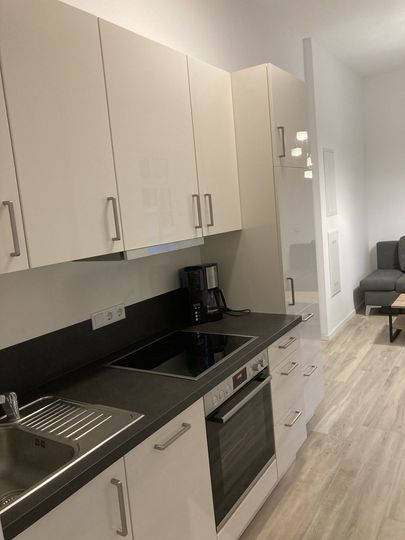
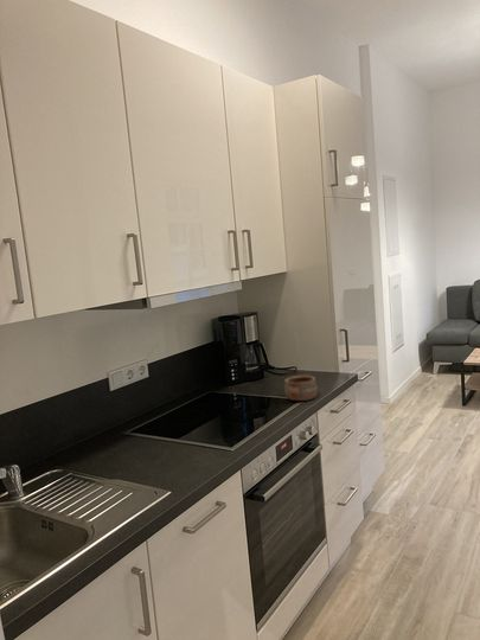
+ pottery [283,375,319,402]
